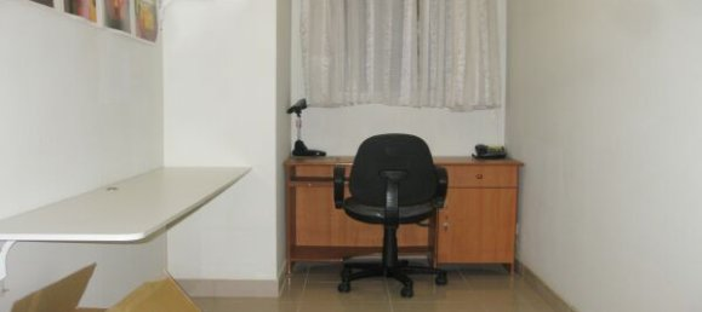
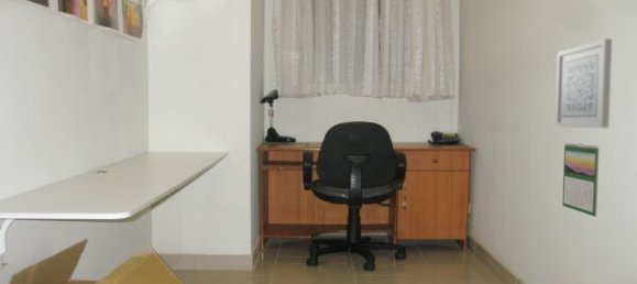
+ wall art [554,37,613,129]
+ calendar [561,142,600,218]
